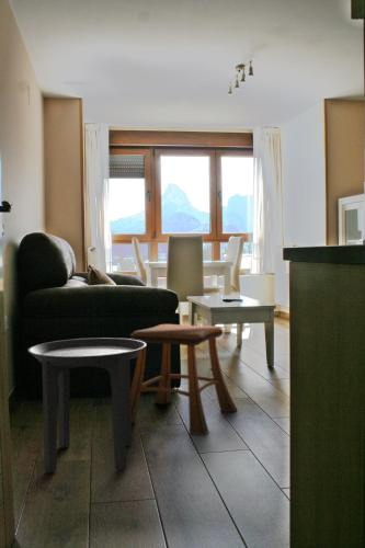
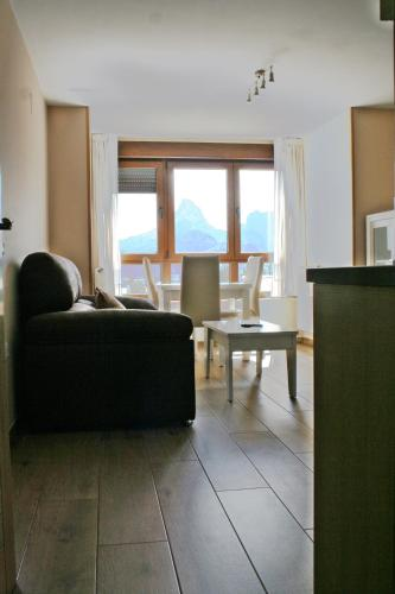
- side table [27,336,148,475]
- stool [129,323,238,436]
